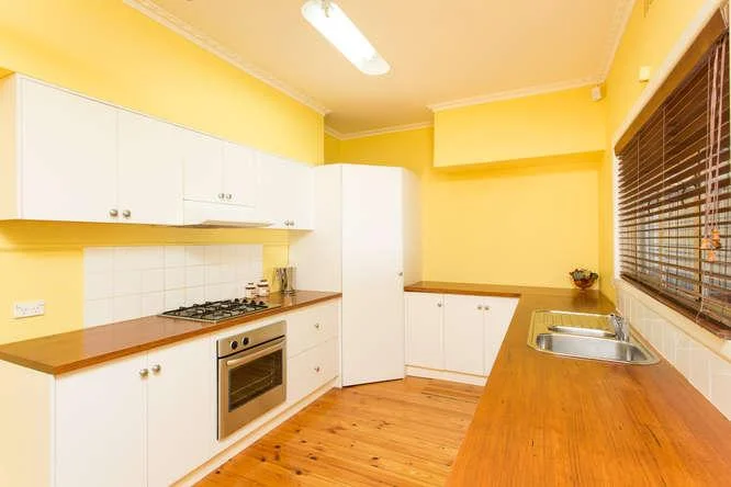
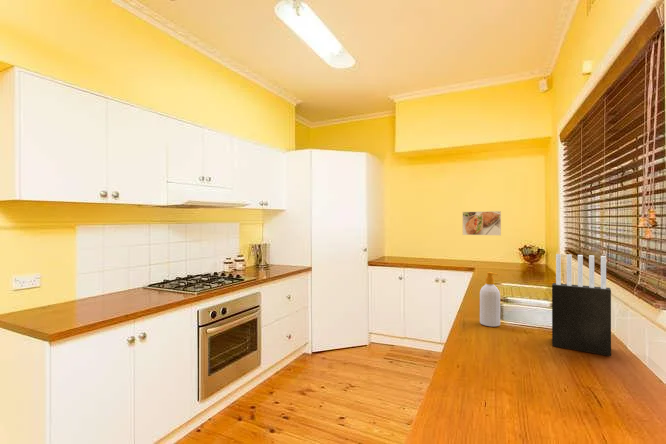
+ soap bottle [479,271,501,328]
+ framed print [462,210,502,236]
+ knife block [551,253,612,357]
